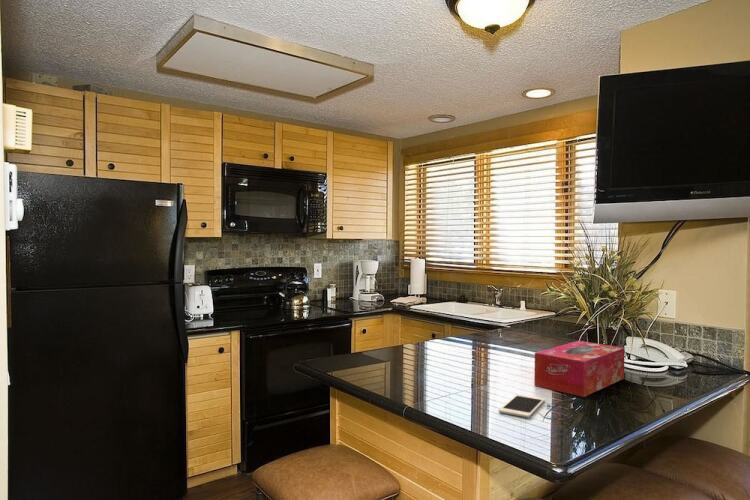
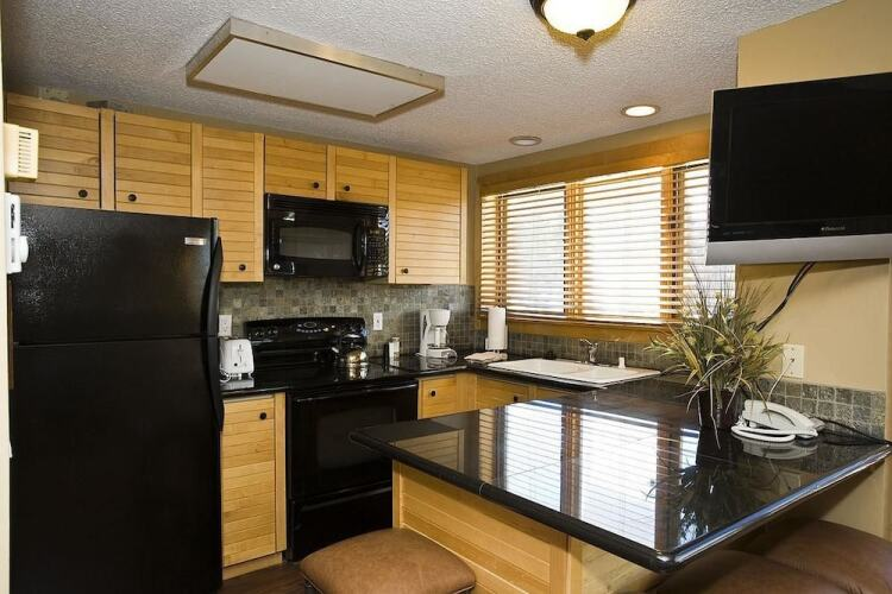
- tissue box [533,340,626,398]
- cell phone [498,393,546,419]
